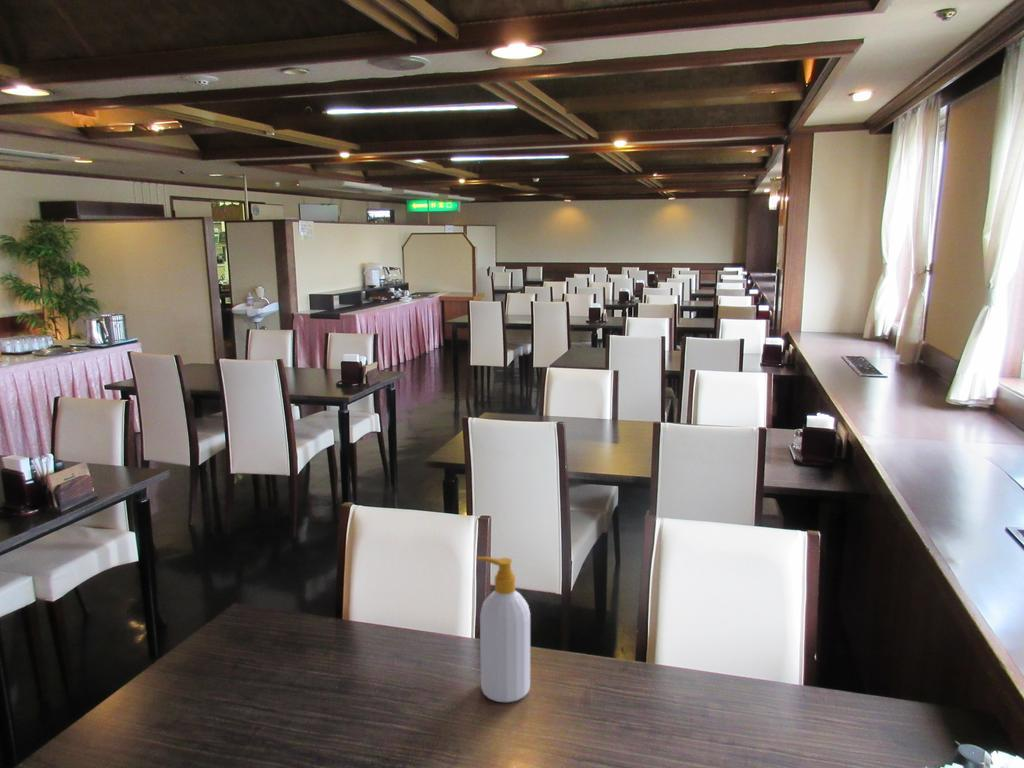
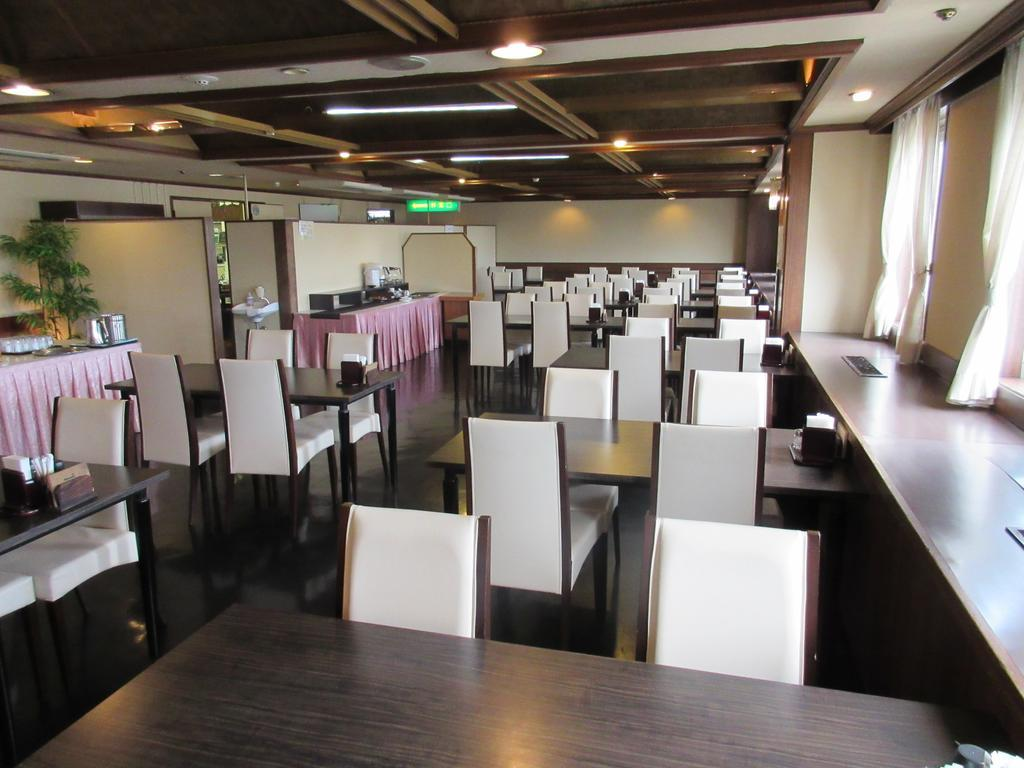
- soap bottle [475,556,531,703]
